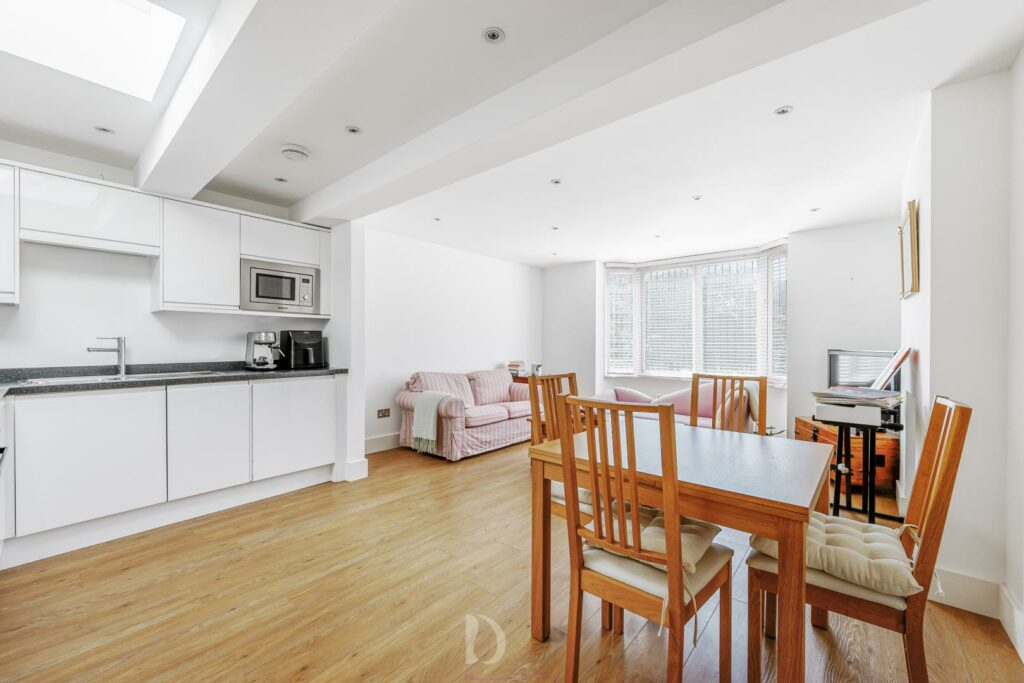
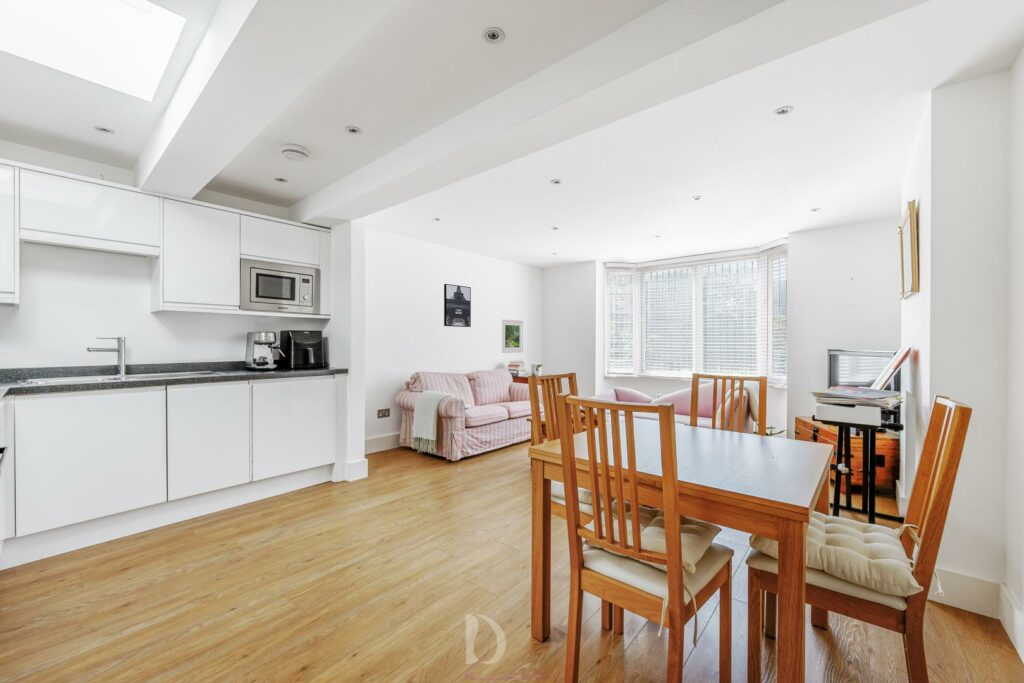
+ wall art [443,283,472,328]
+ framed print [500,319,524,354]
